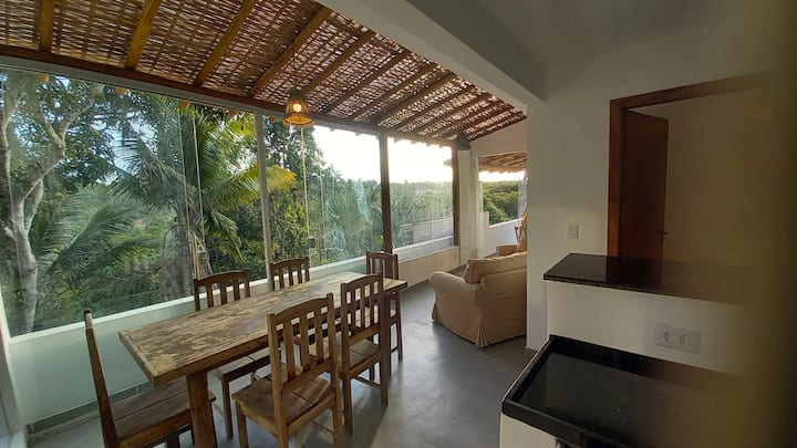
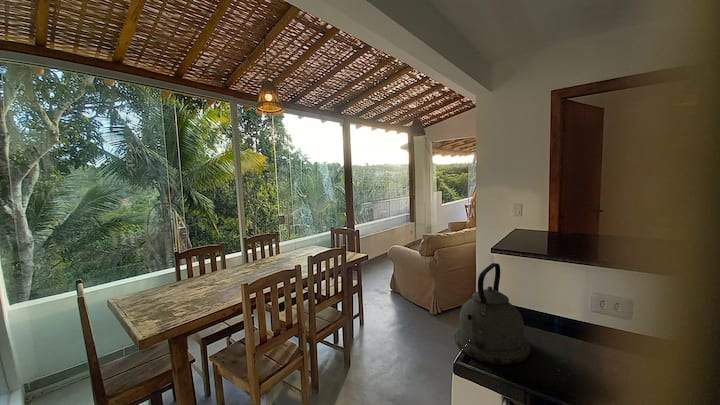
+ kettle [454,262,532,366]
